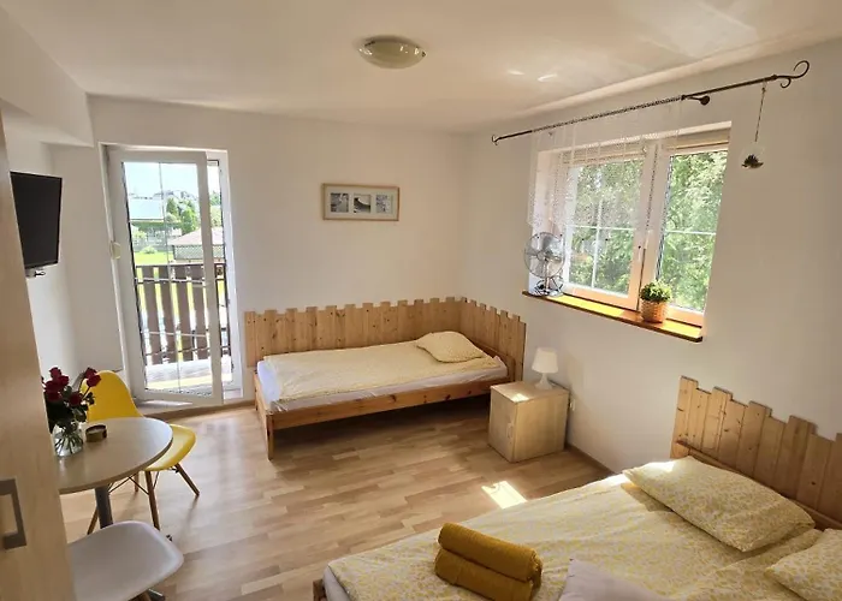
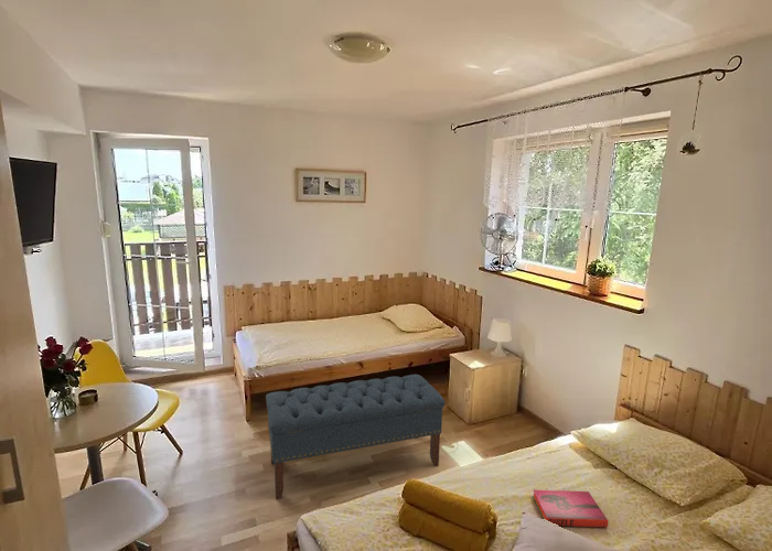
+ hardback book [532,489,609,528]
+ bench [265,374,447,500]
